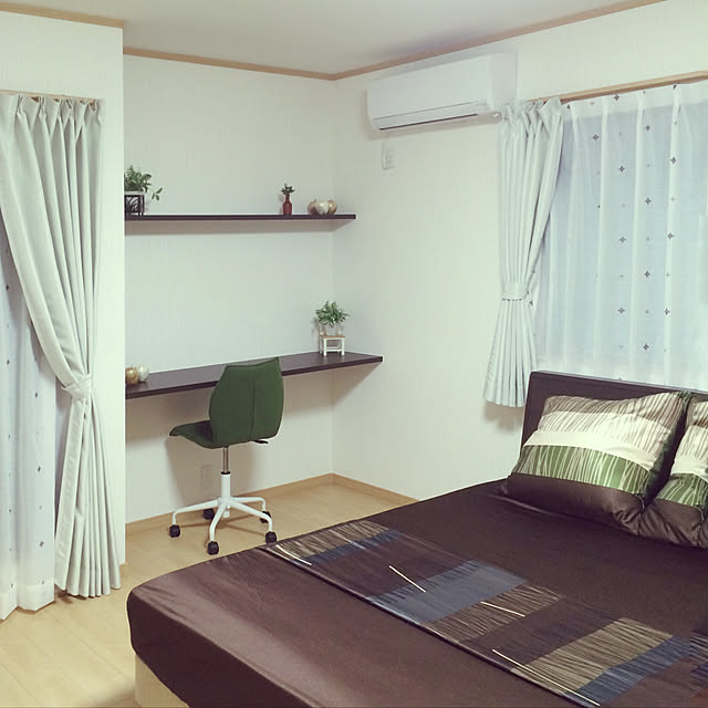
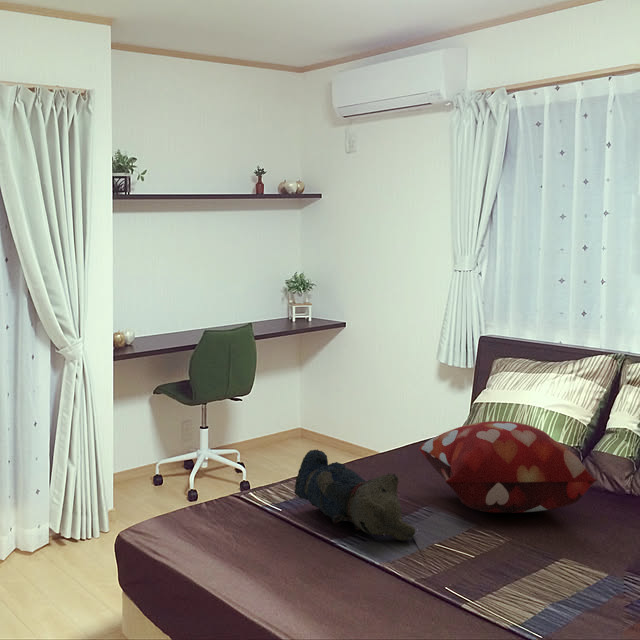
+ teddy bear [293,449,416,542]
+ decorative pillow [418,420,598,514]
